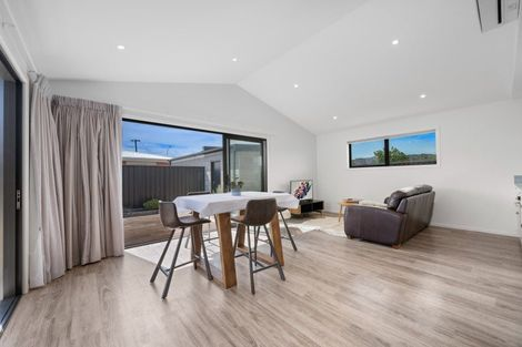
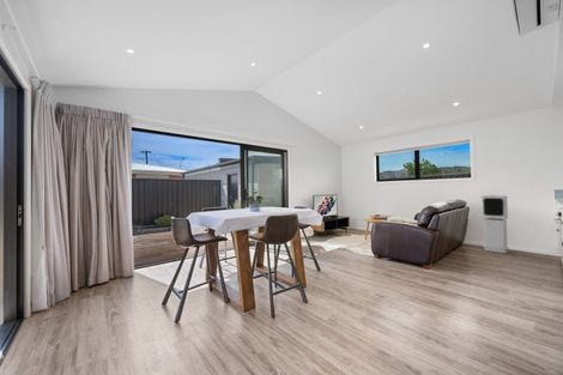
+ air purifier [480,194,510,254]
